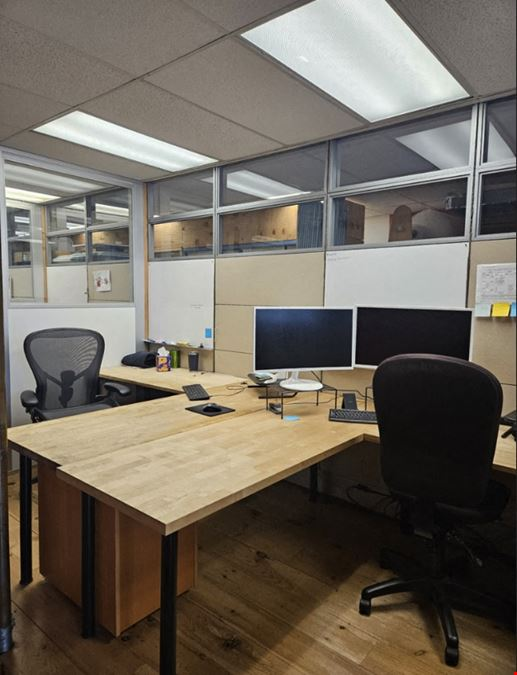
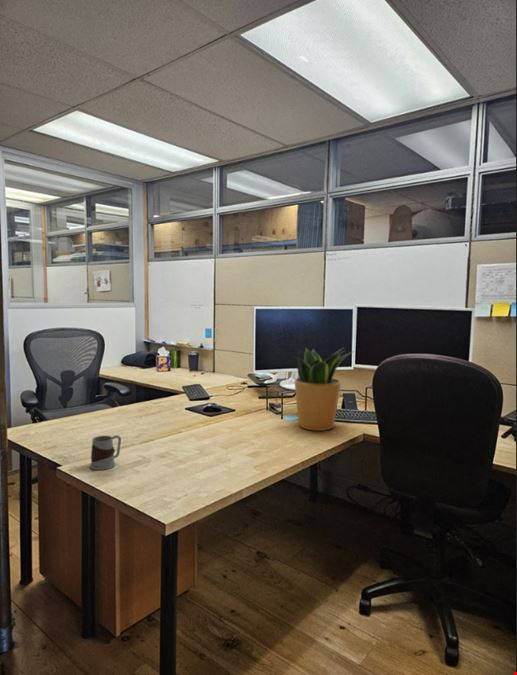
+ mug [89,434,122,471]
+ potted plant [294,346,355,432]
